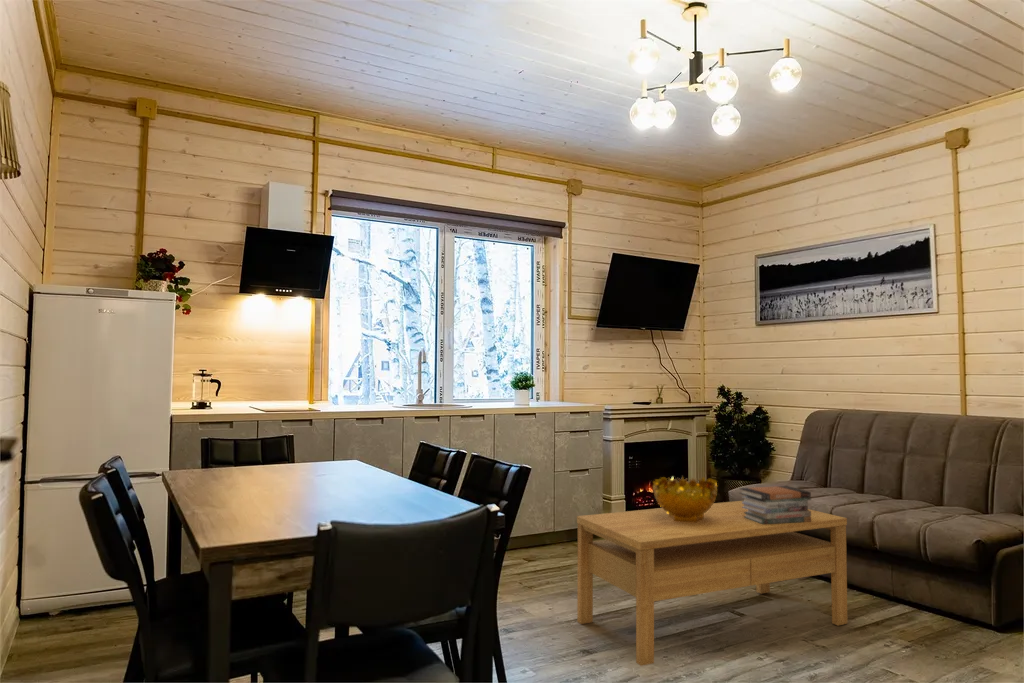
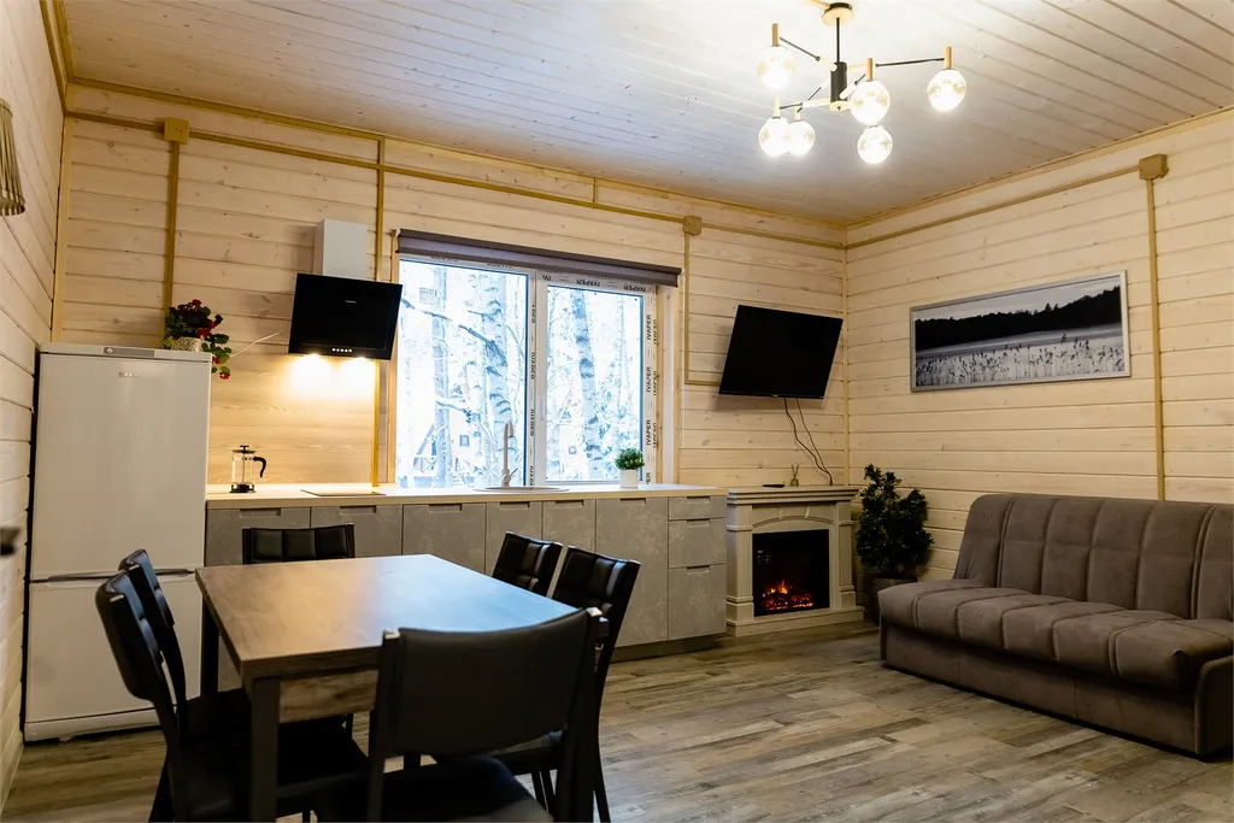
- book stack [739,485,812,524]
- coffee table [576,500,848,667]
- decorative bowl [652,475,718,523]
